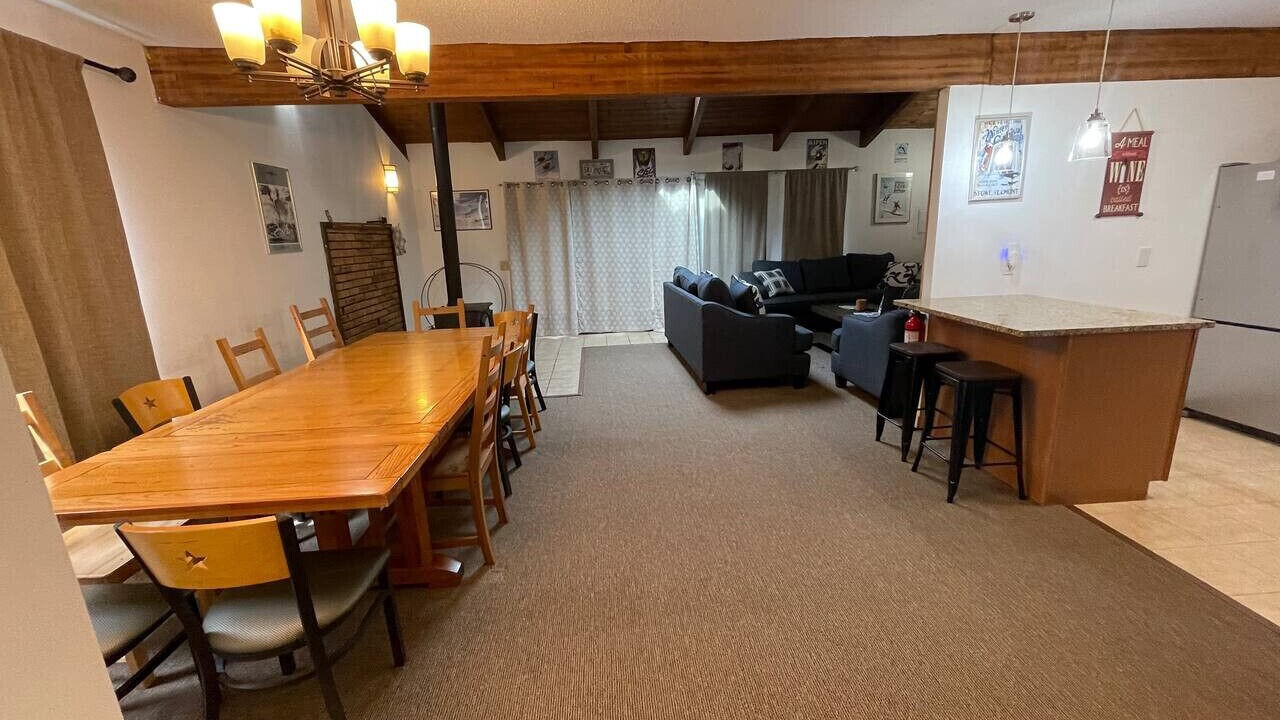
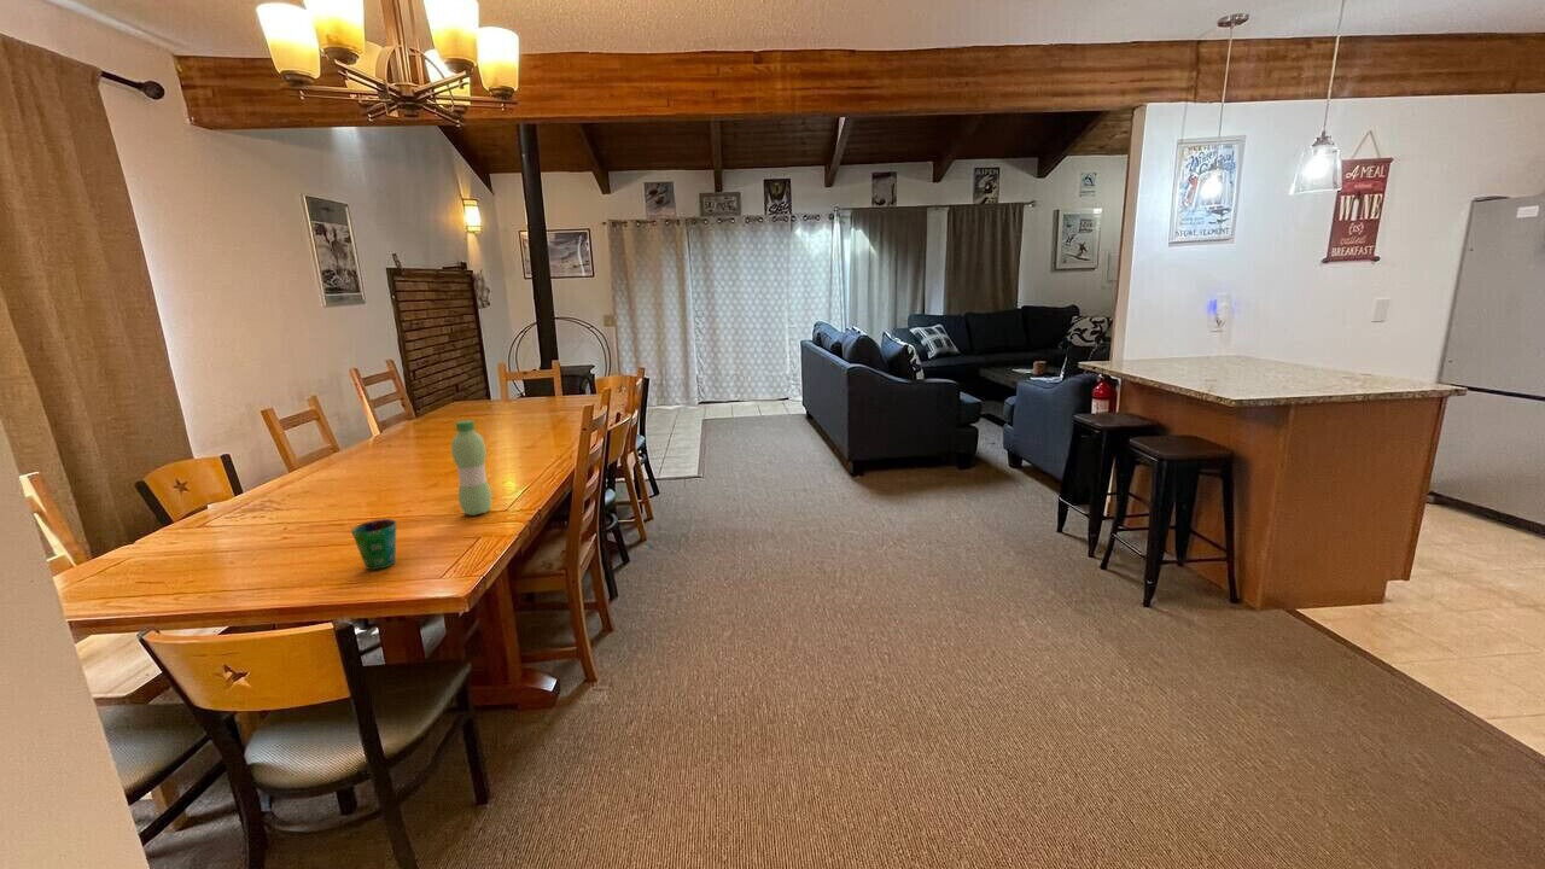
+ cup [350,518,397,571]
+ water bottle [450,419,492,517]
